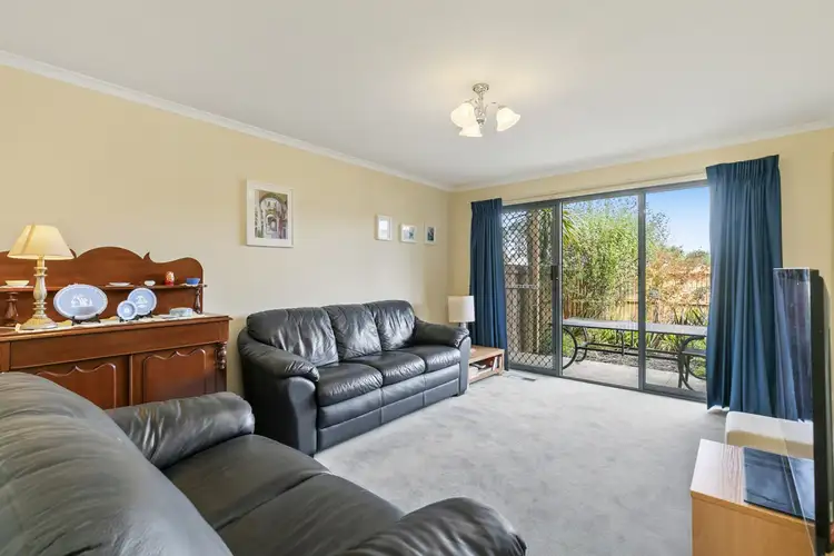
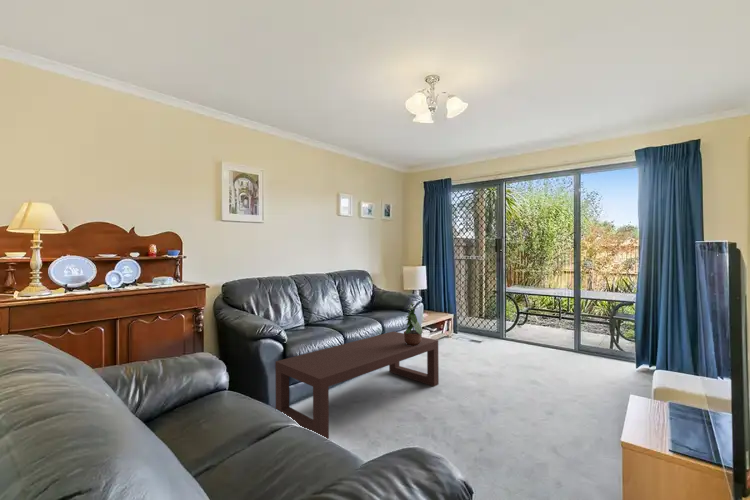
+ potted plant [402,302,425,346]
+ coffee table [274,330,440,440]
